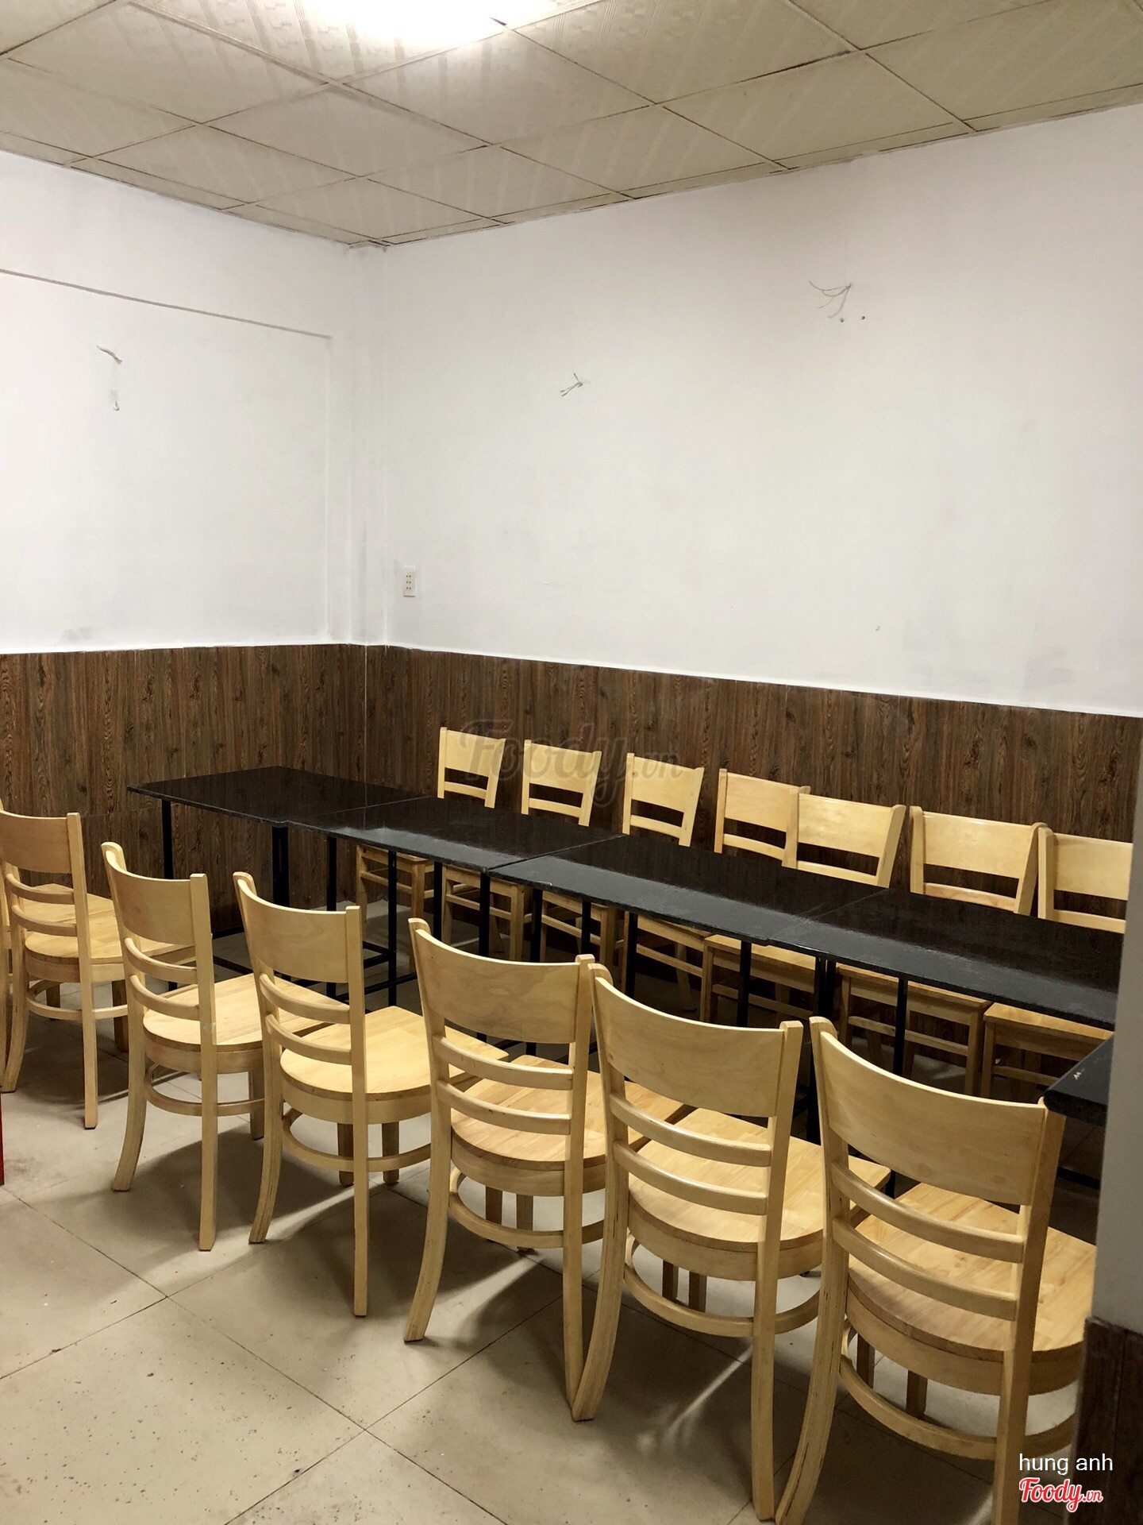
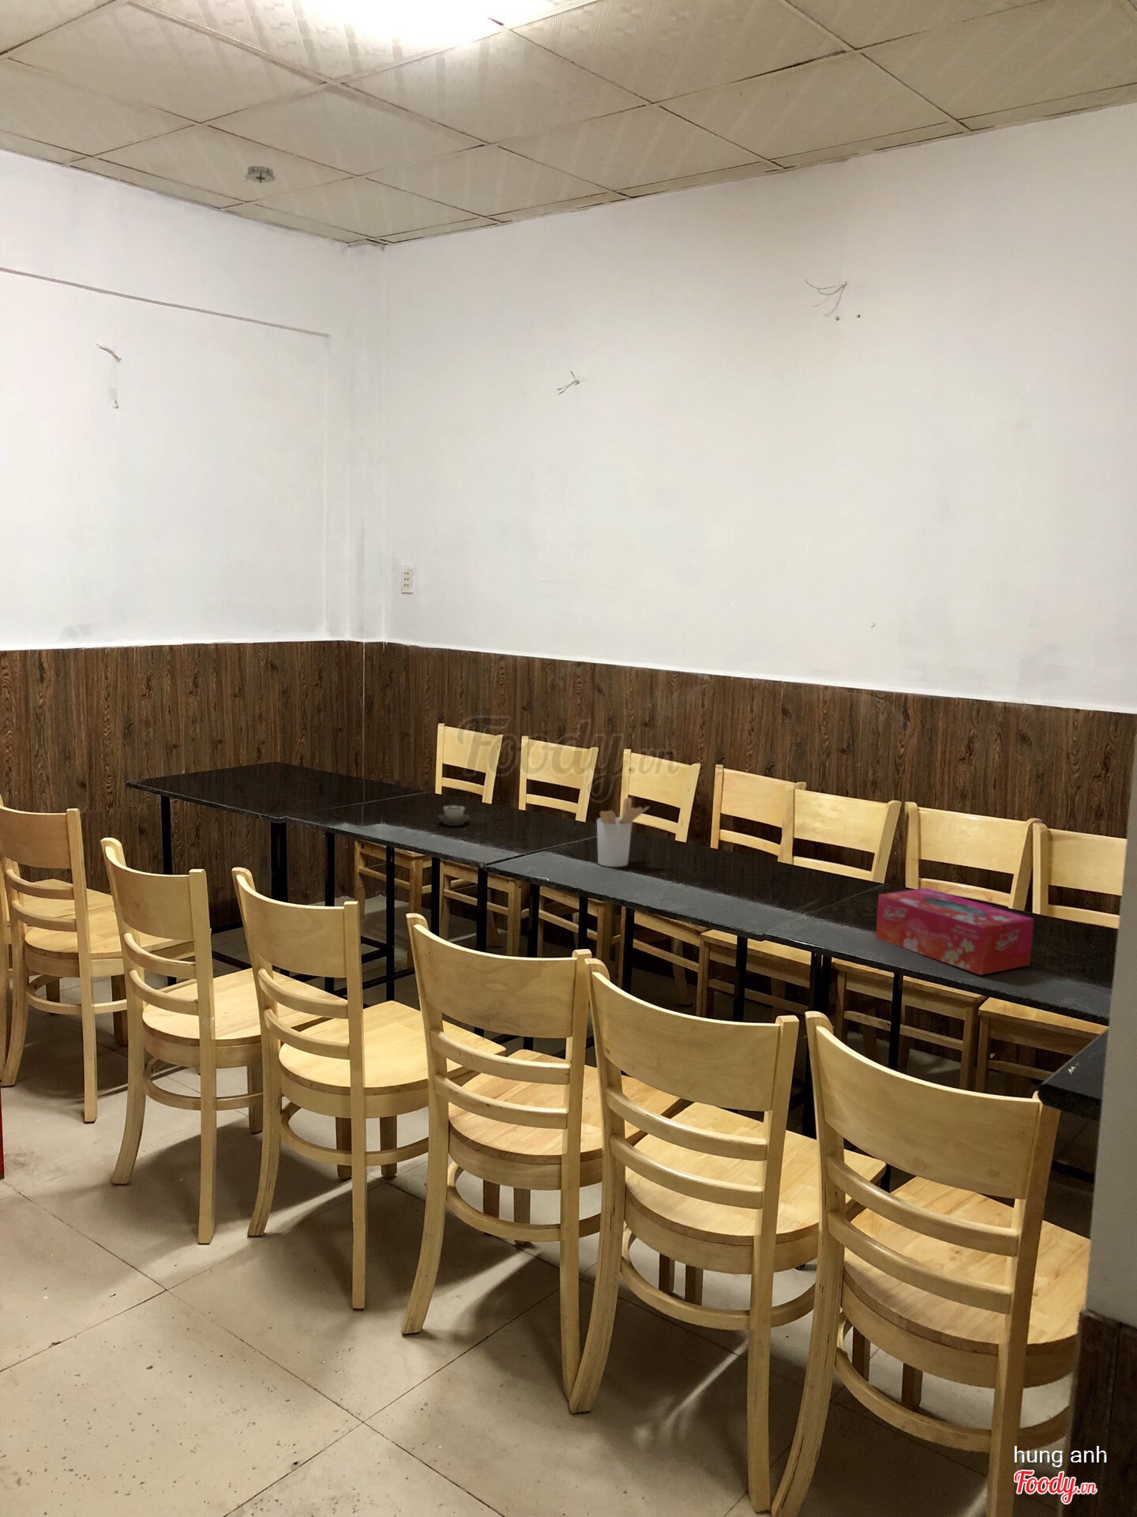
+ smoke detector [242,165,277,183]
+ tissue box [875,888,1034,976]
+ utensil holder [596,797,650,867]
+ cup [437,805,471,827]
